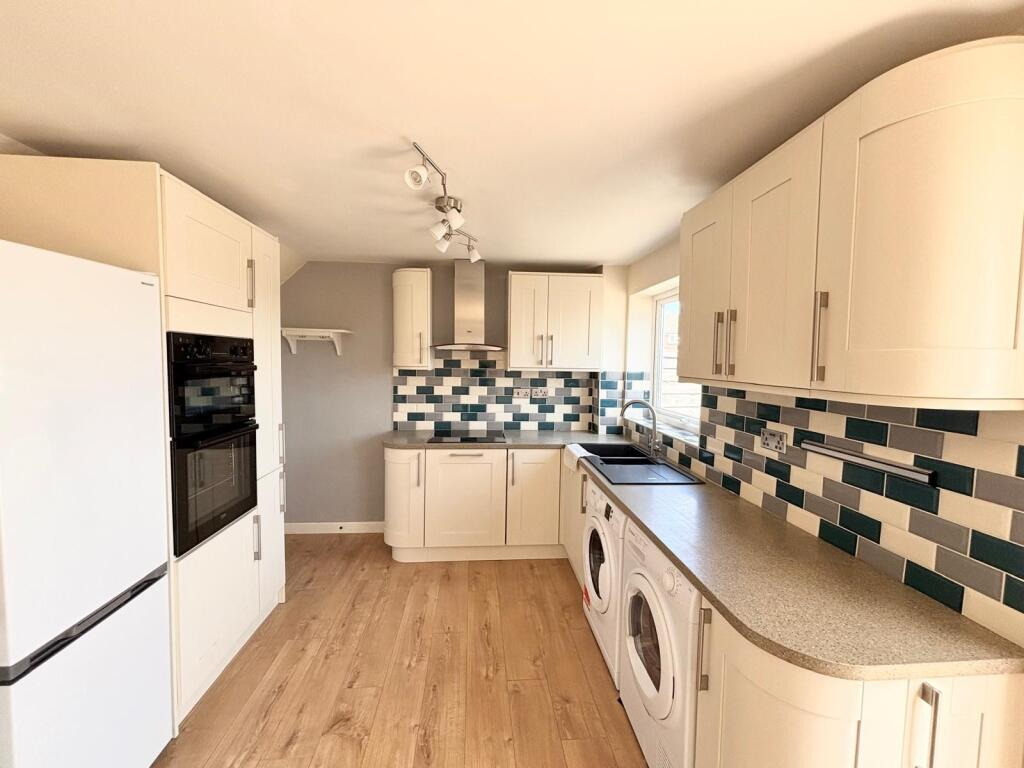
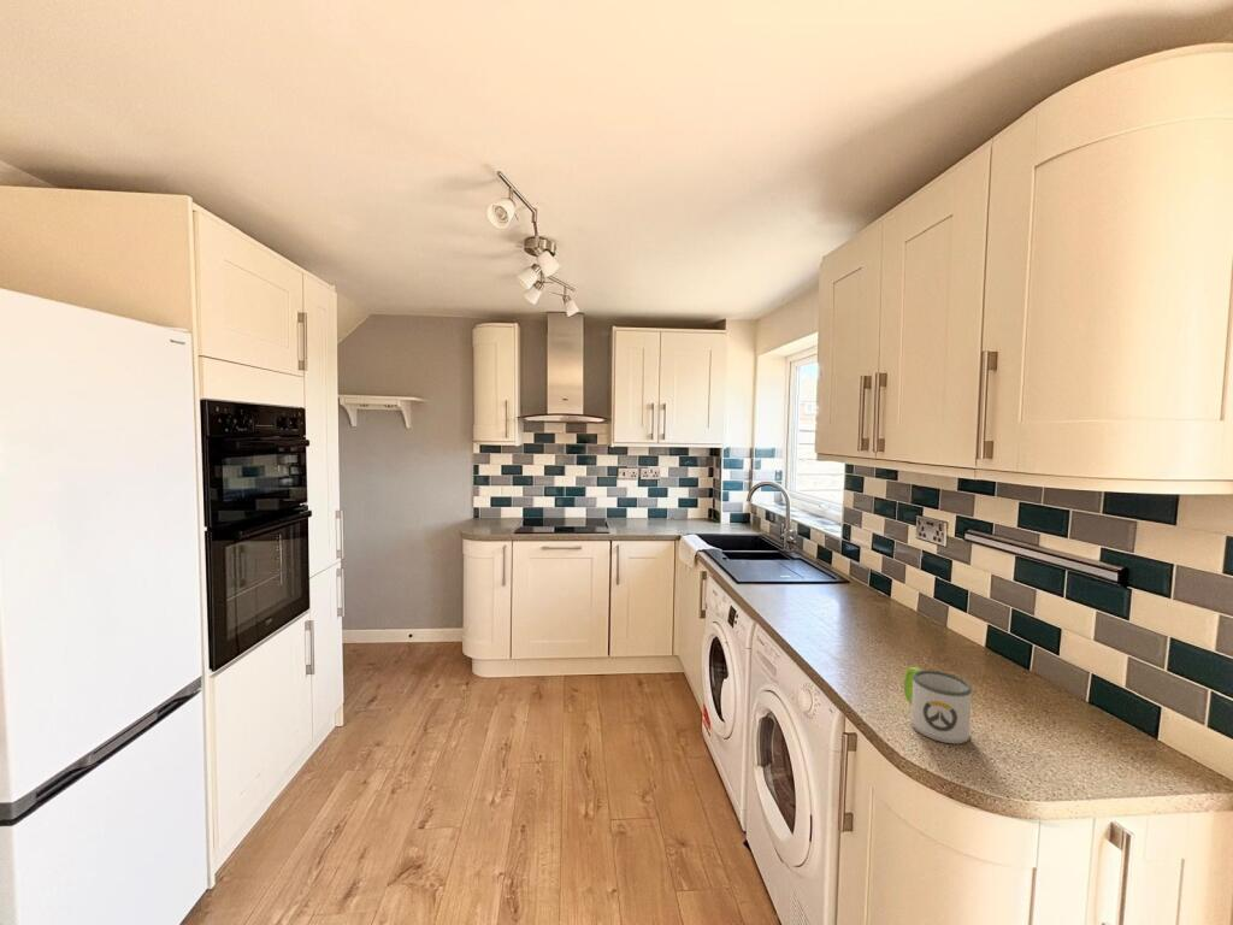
+ mug [903,666,973,744]
